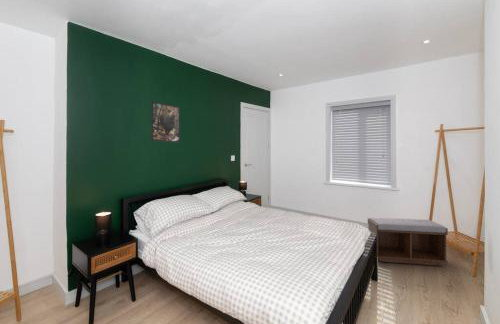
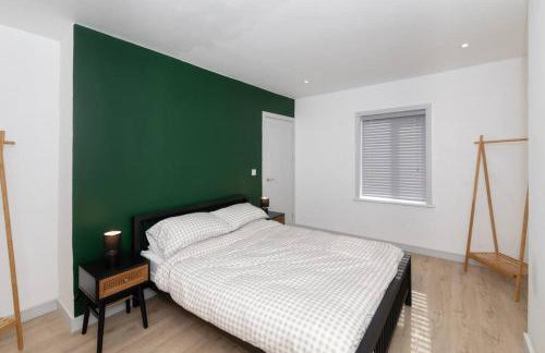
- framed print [150,100,181,144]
- bench [367,217,449,267]
